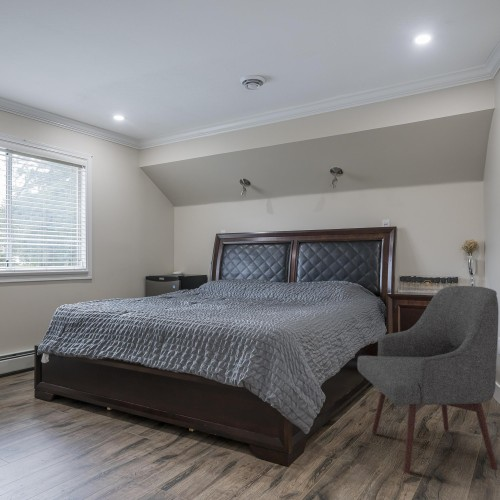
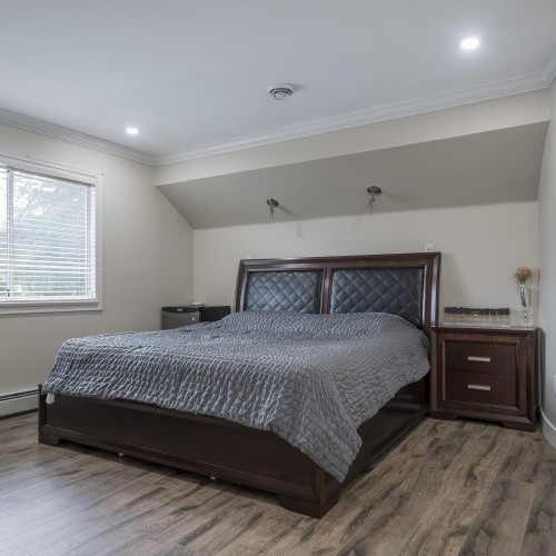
- chair [356,285,499,474]
